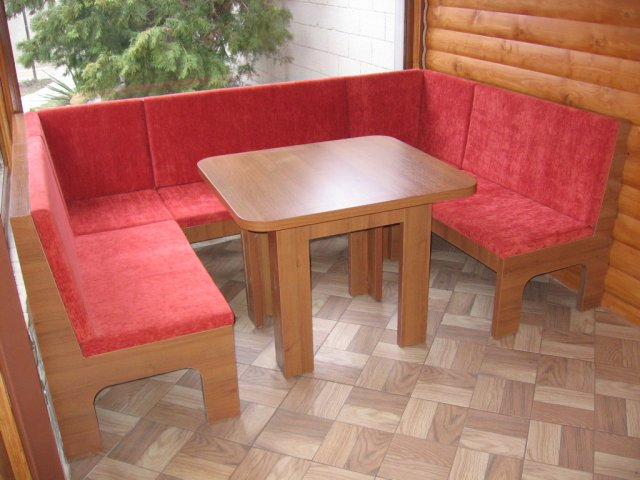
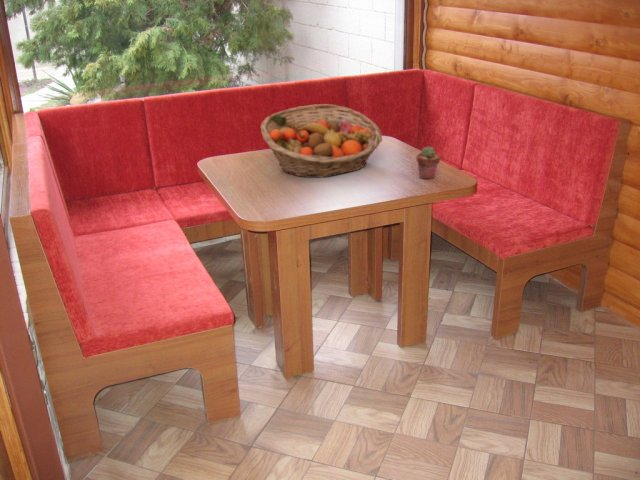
+ potted succulent [415,145,441,180]
+ fruit basket [260,103,383,179]
